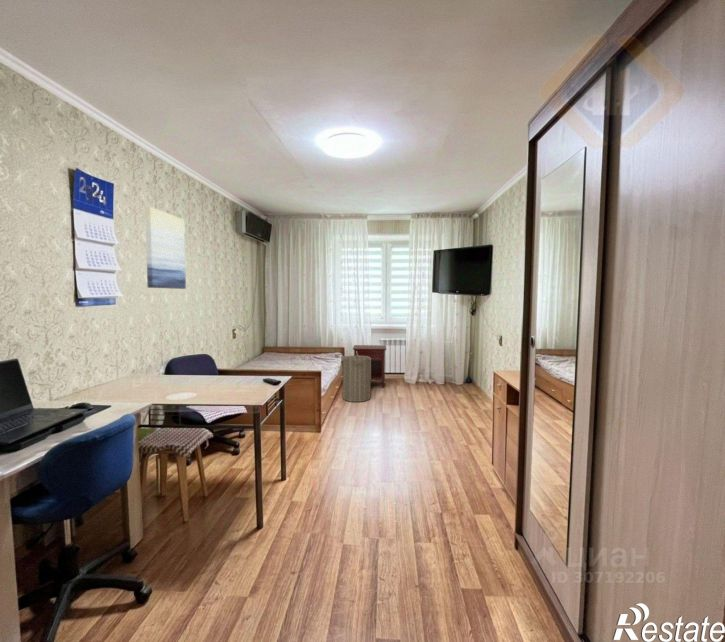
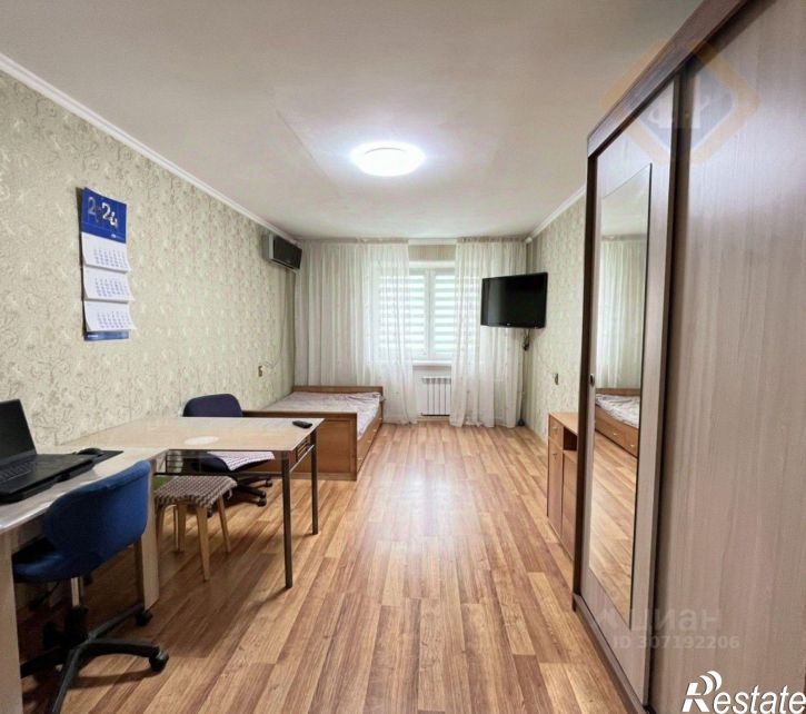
- nightstand [352,344,387,389]
- laundry hamper [341,351,372,403]
- wall art [144,206,187,290]
